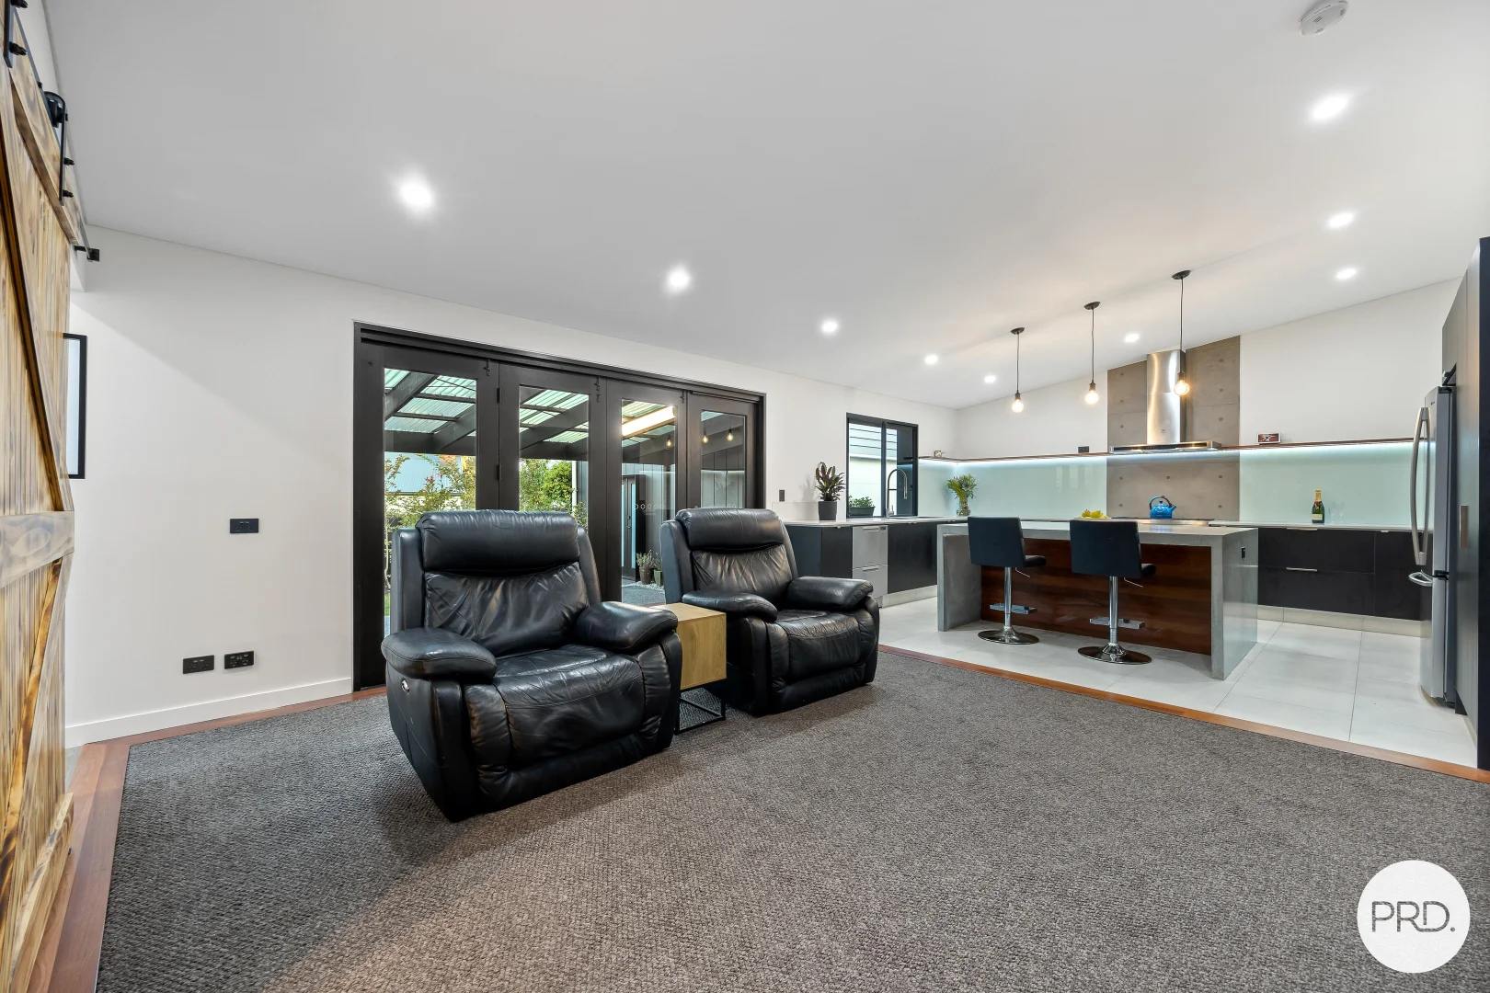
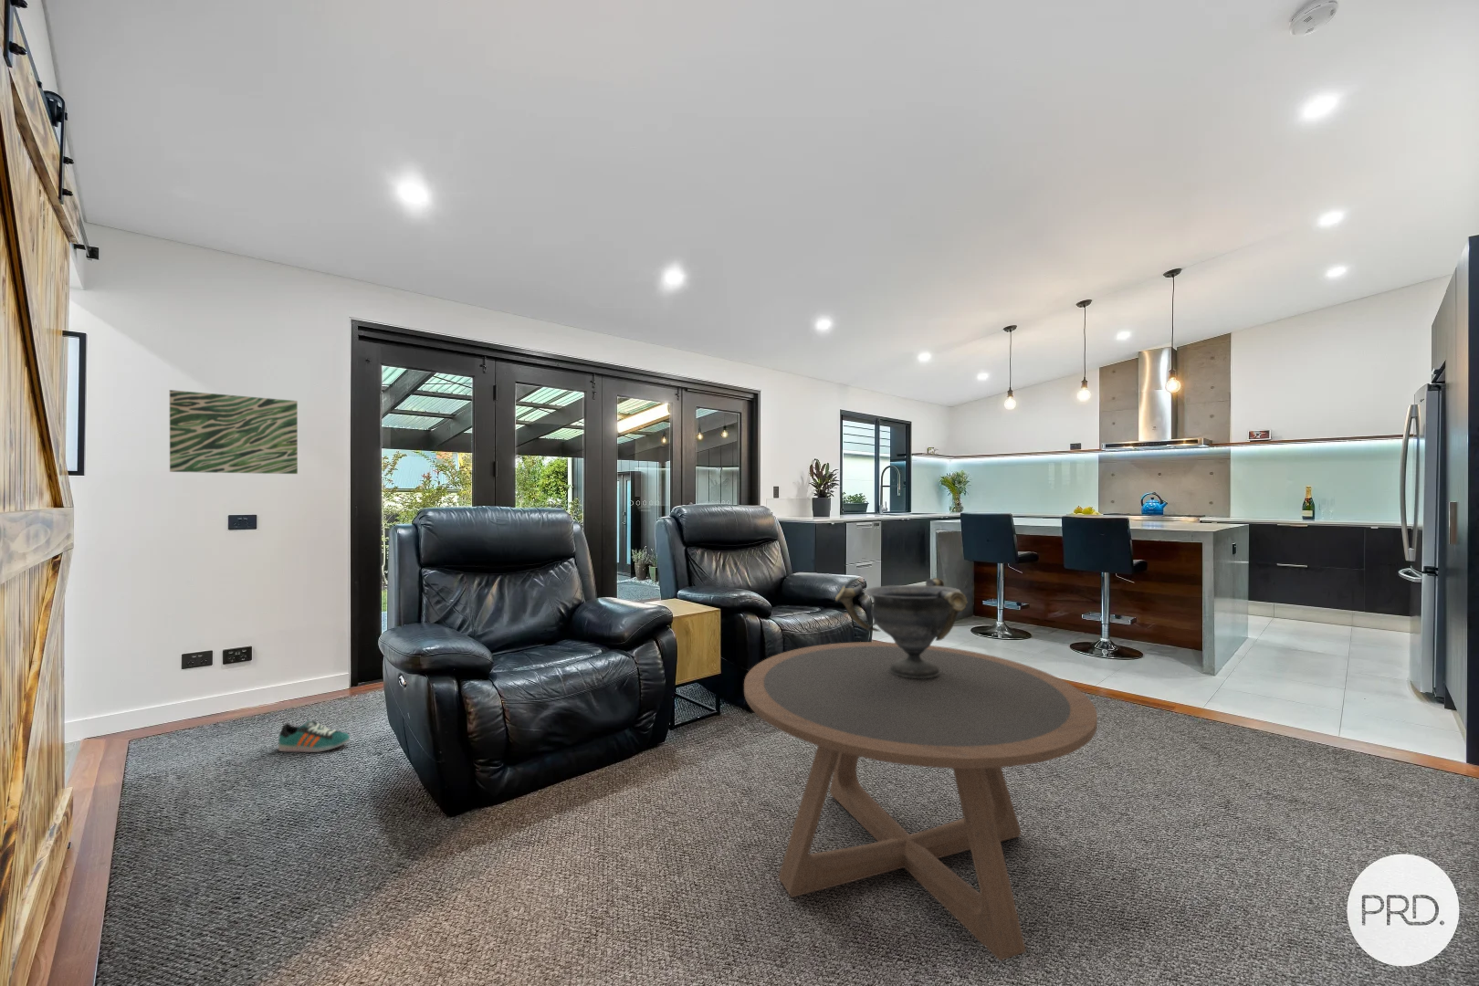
+ sneaker [277,720,351,753]
+ coffee table [743,640,1098,962]
+ wall art [168,388,298,474]
+ decorative bowl [834,577,968,678]
